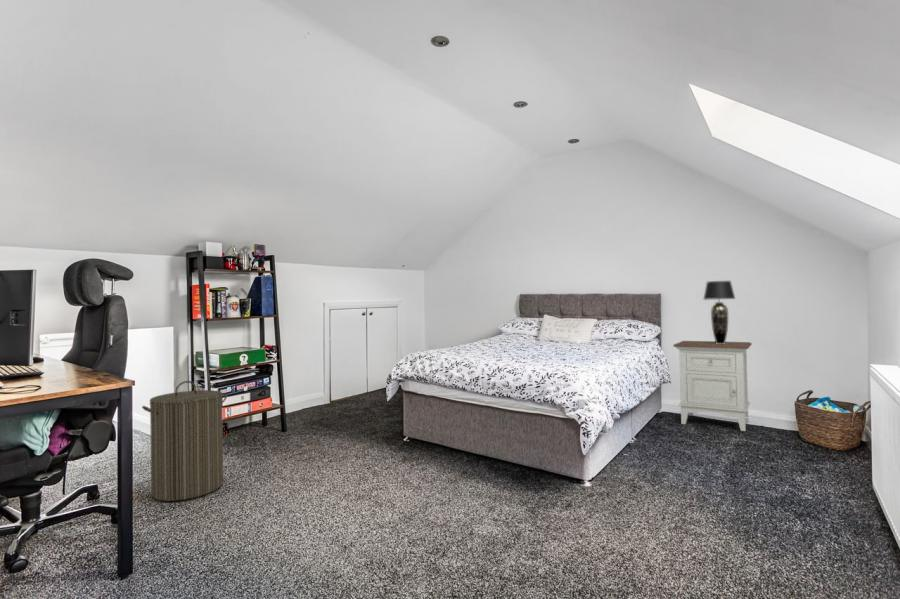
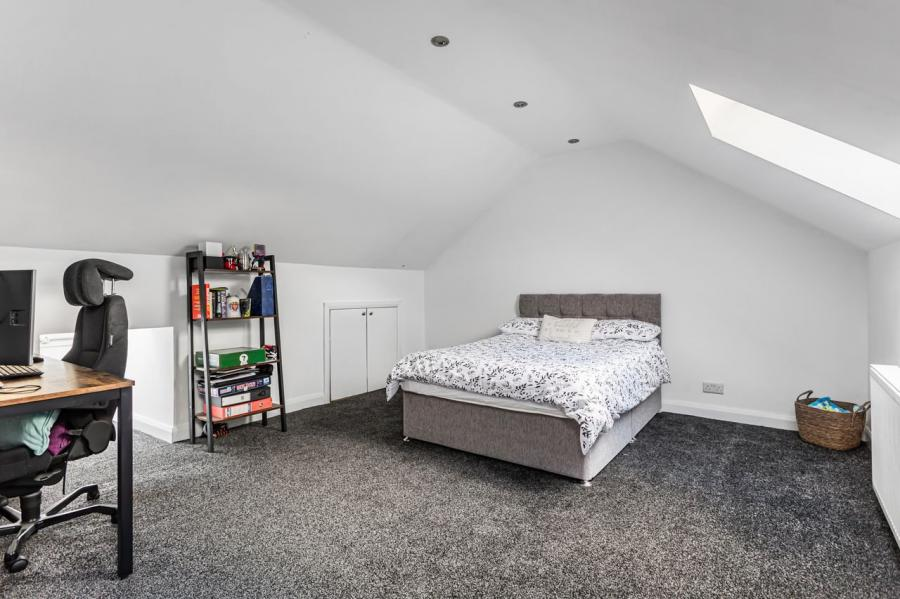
- table lamp [702,280,736,344]
- laundry hamper [141,380,228,502]
- nightstand [672,340,753,432]
